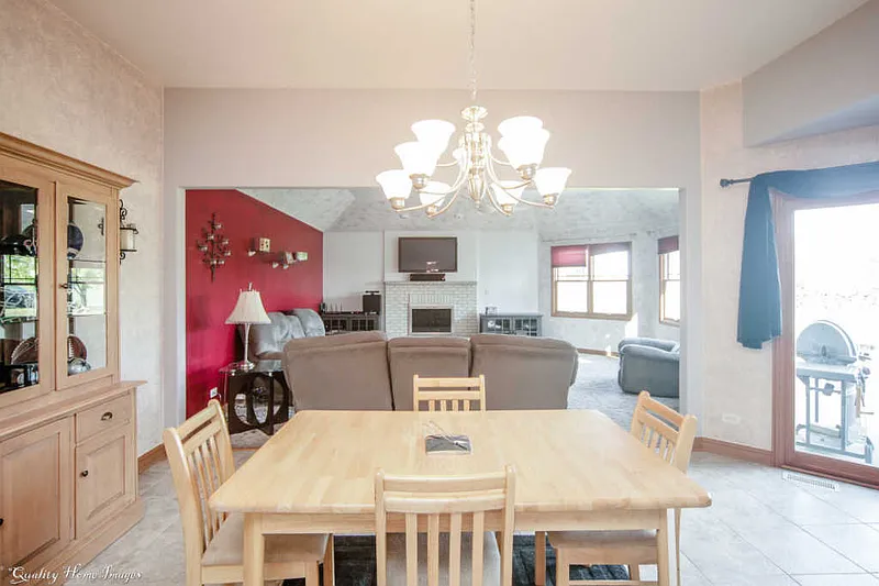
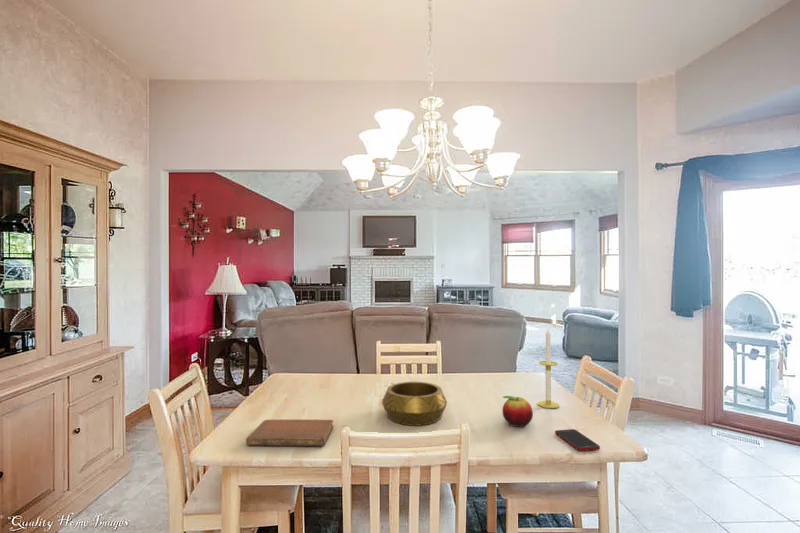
+ candle [537,328,560,409]
+ cell phone [554,428,601,452]
+ decorative bowl [381,381,448,427]
+ notebook [245,418,334,447]
+ fruit [502,395,534,428]
